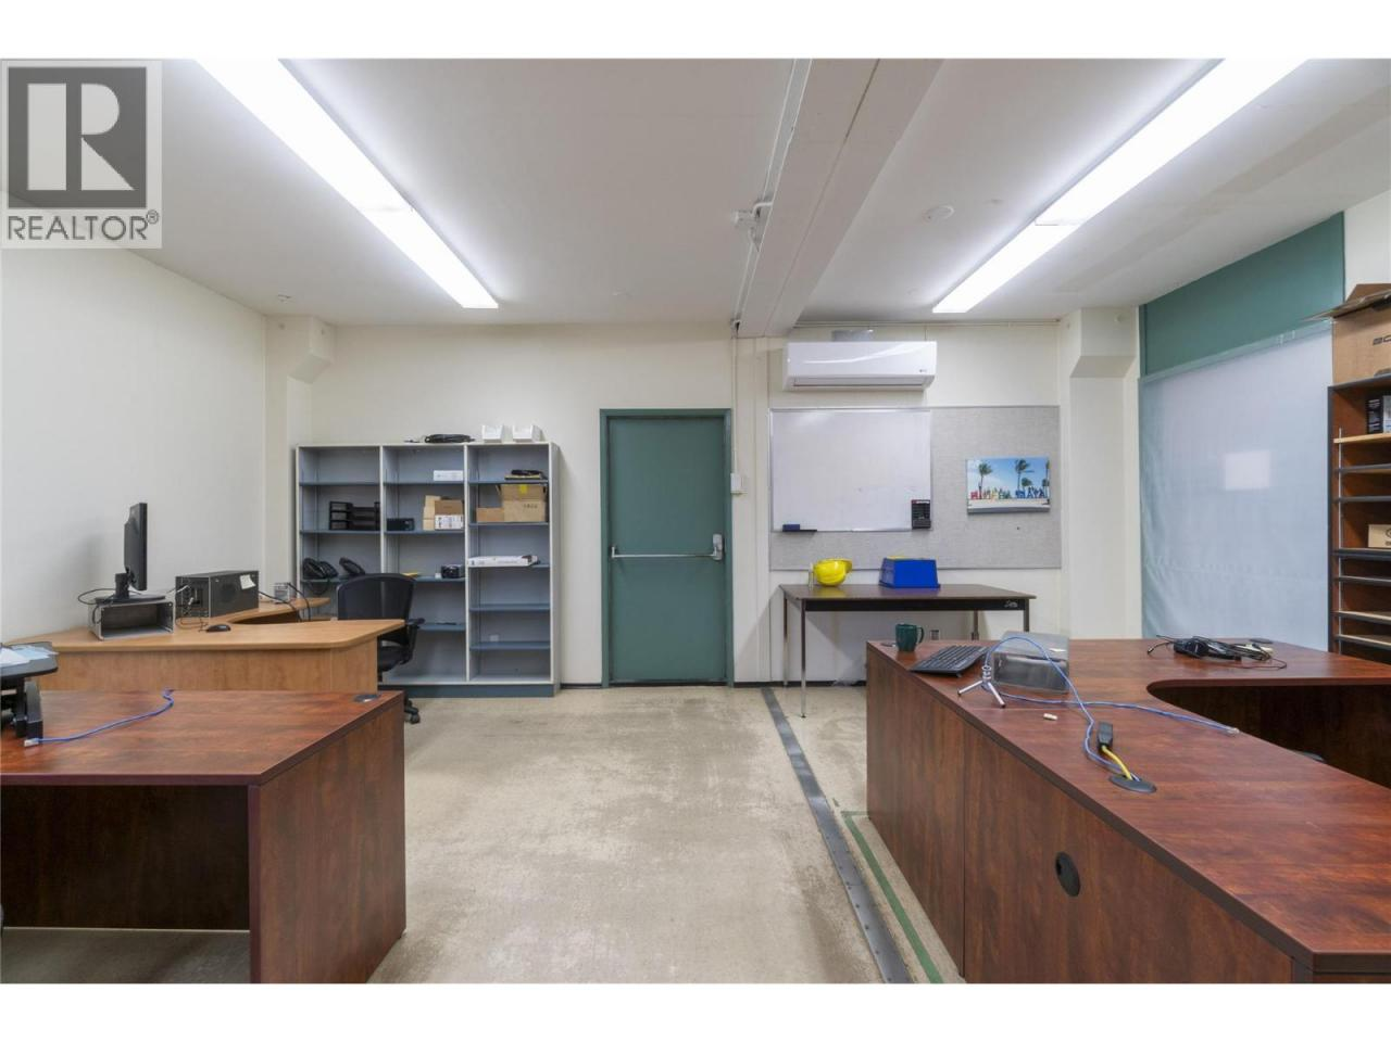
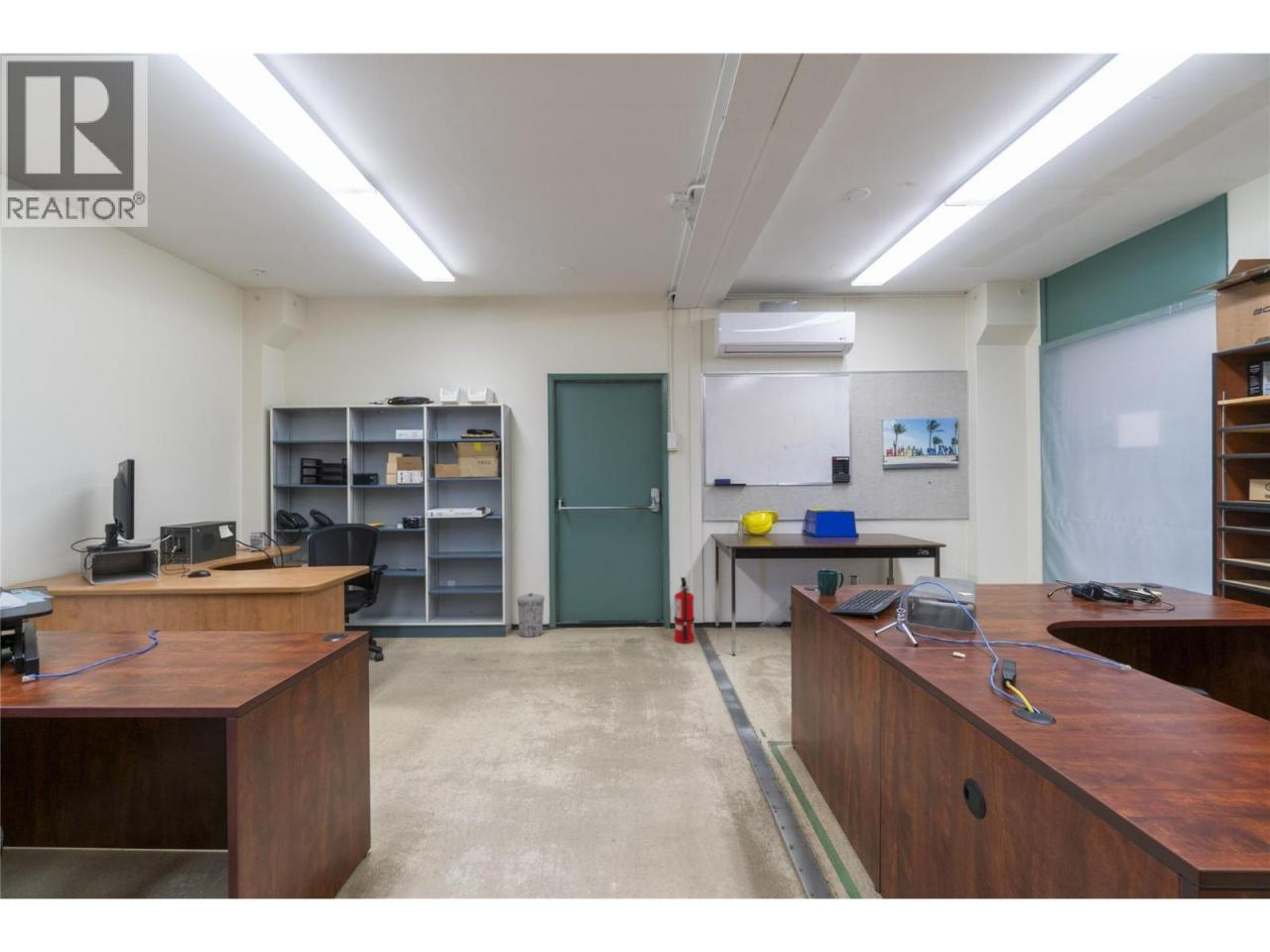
+ fire extinguisher [666,576,696,644]
+ trash can [516,592,546,639]
